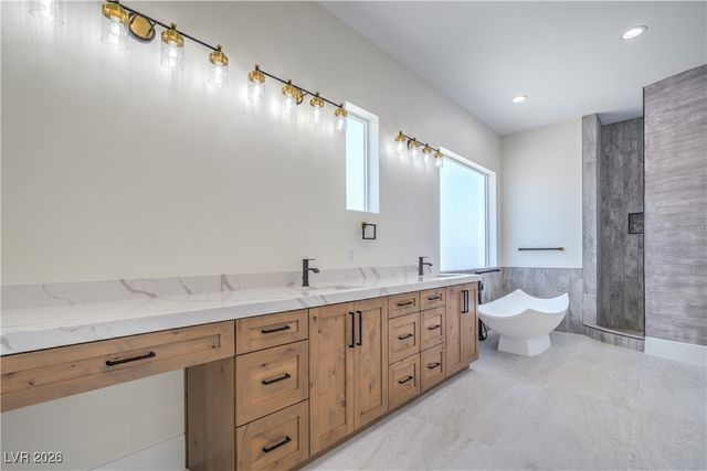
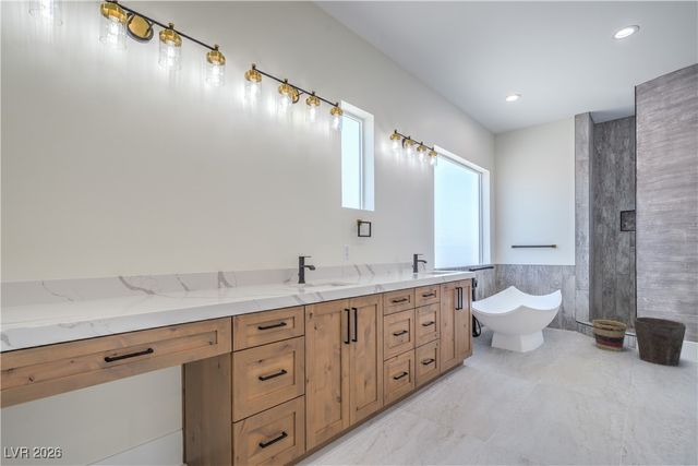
+ basket [591,319,628,353]
+ waste bin [631,316,687,367]
